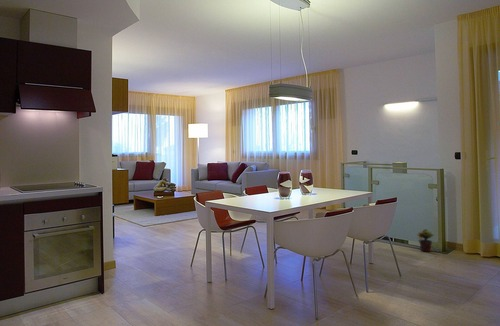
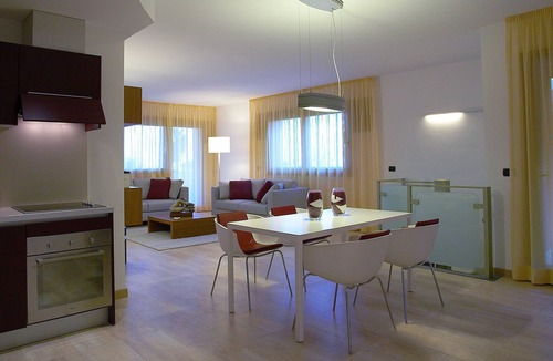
- potted plant [416,228,435,253]
